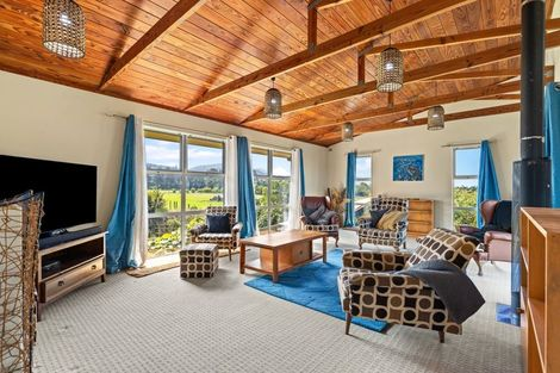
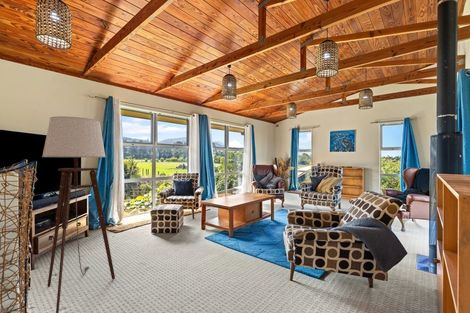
+ floor lamp [41,115,116,313]
